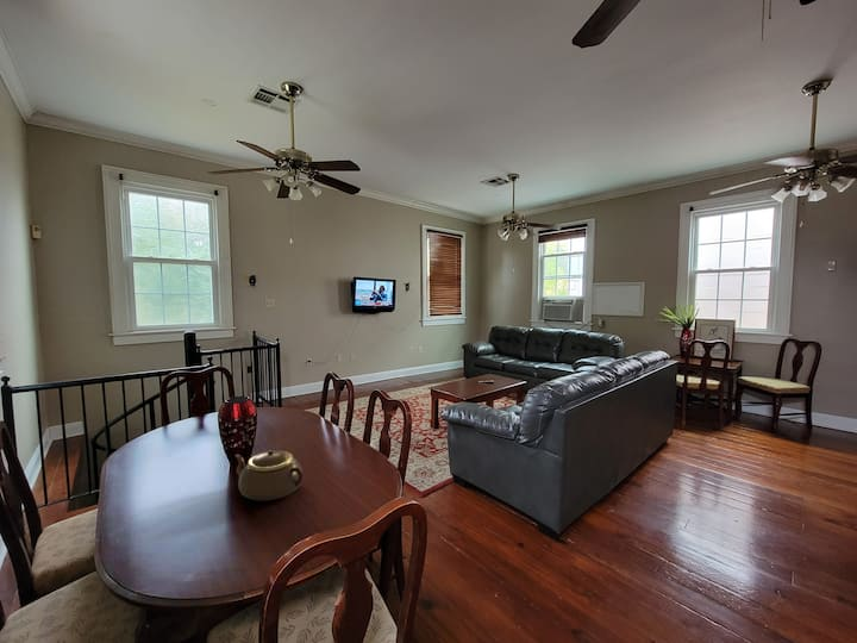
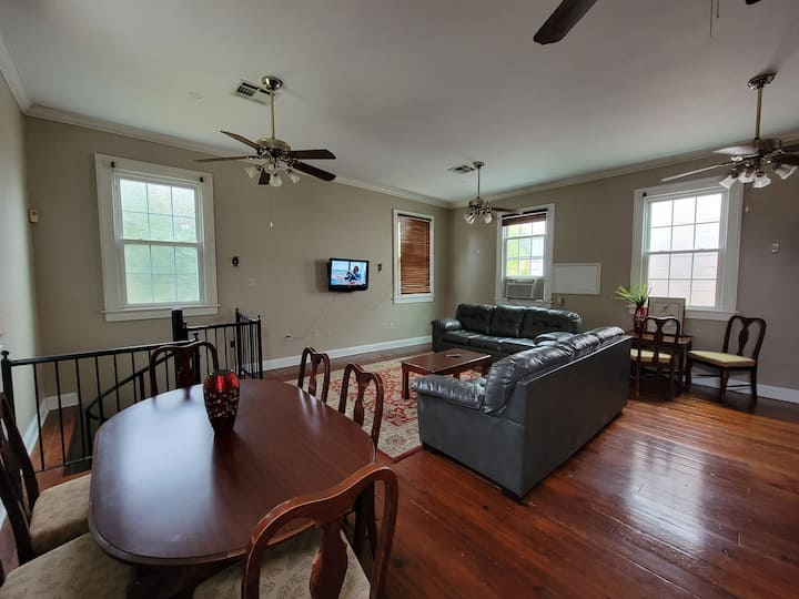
- teapot [234,449,304,501]
